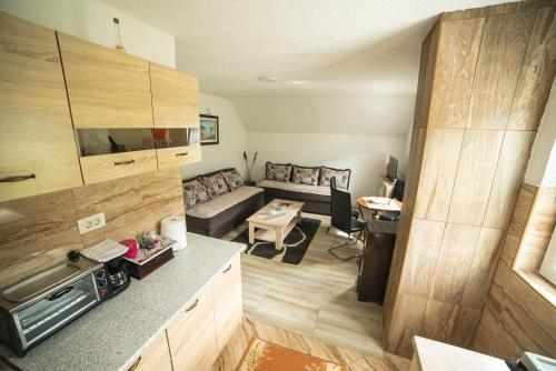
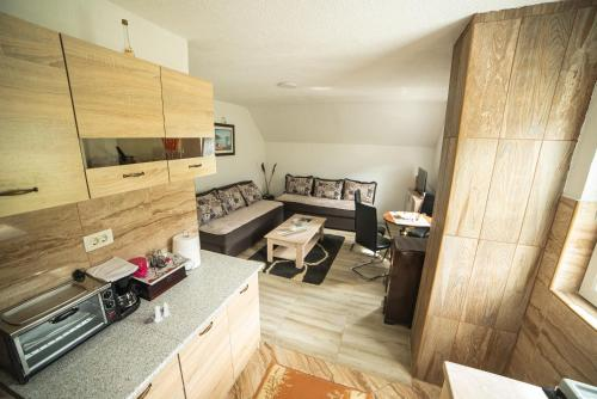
+ salt and pepper shaker set [144,301,171,325]
